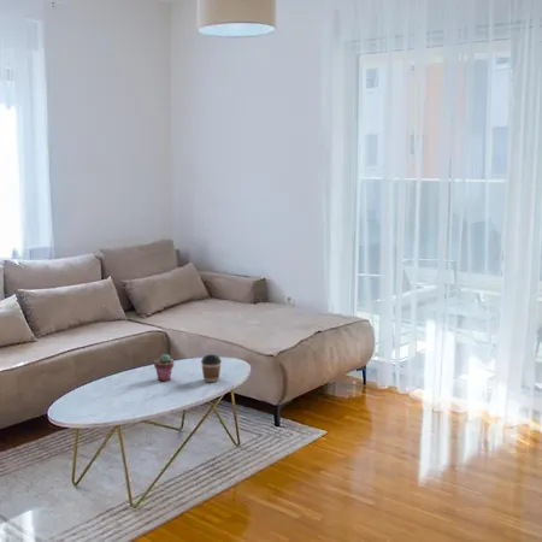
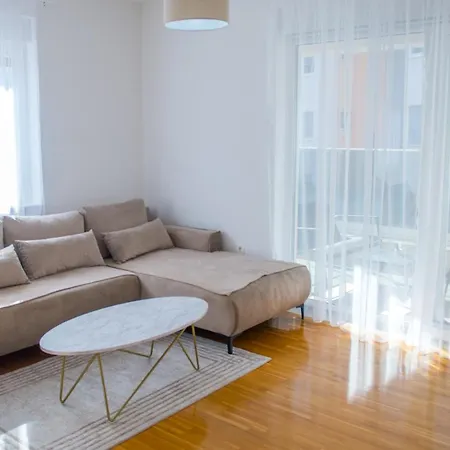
- coffee cup [200,353,223,383]
- potted succulent [153,353,175,382]
